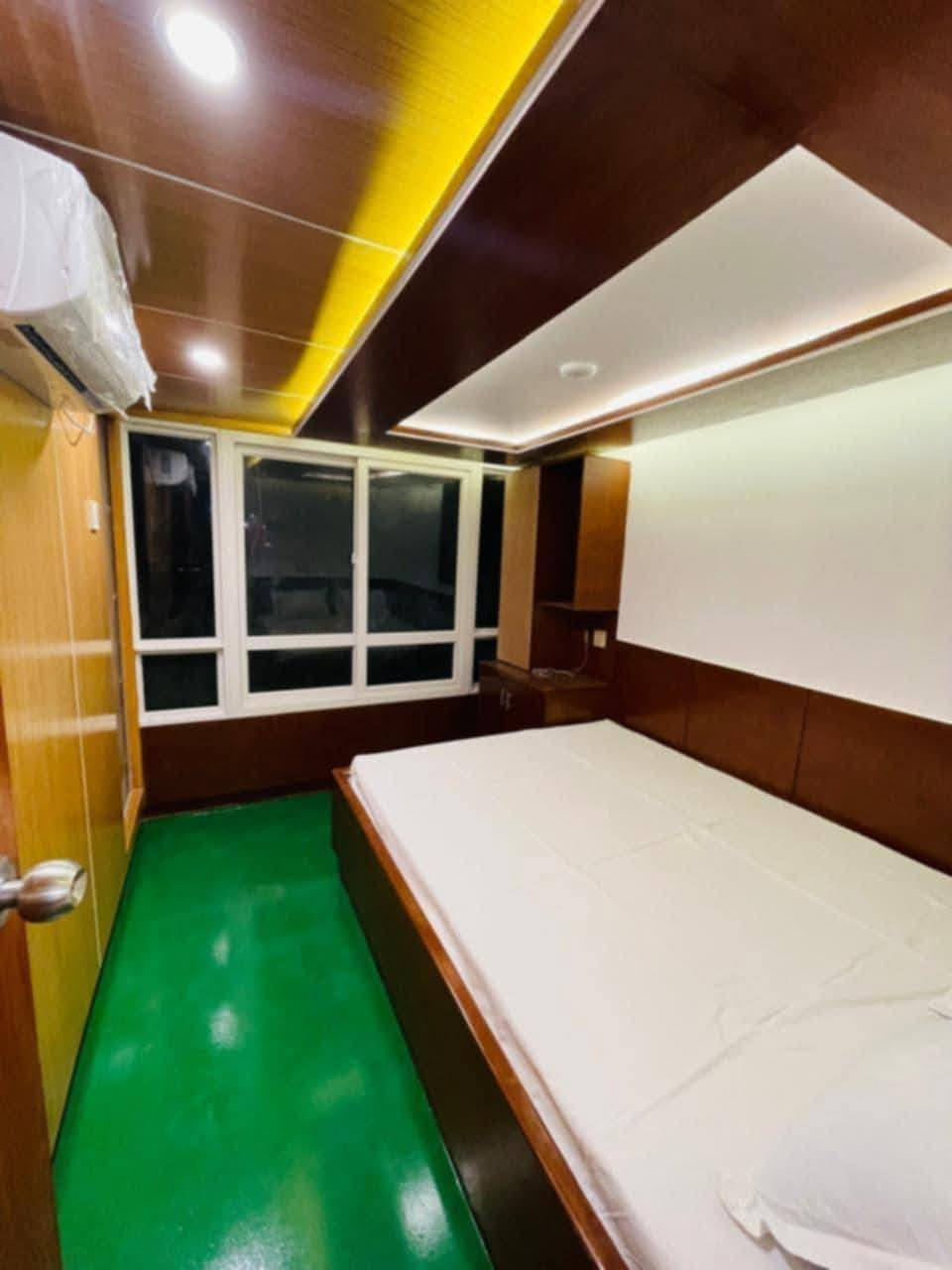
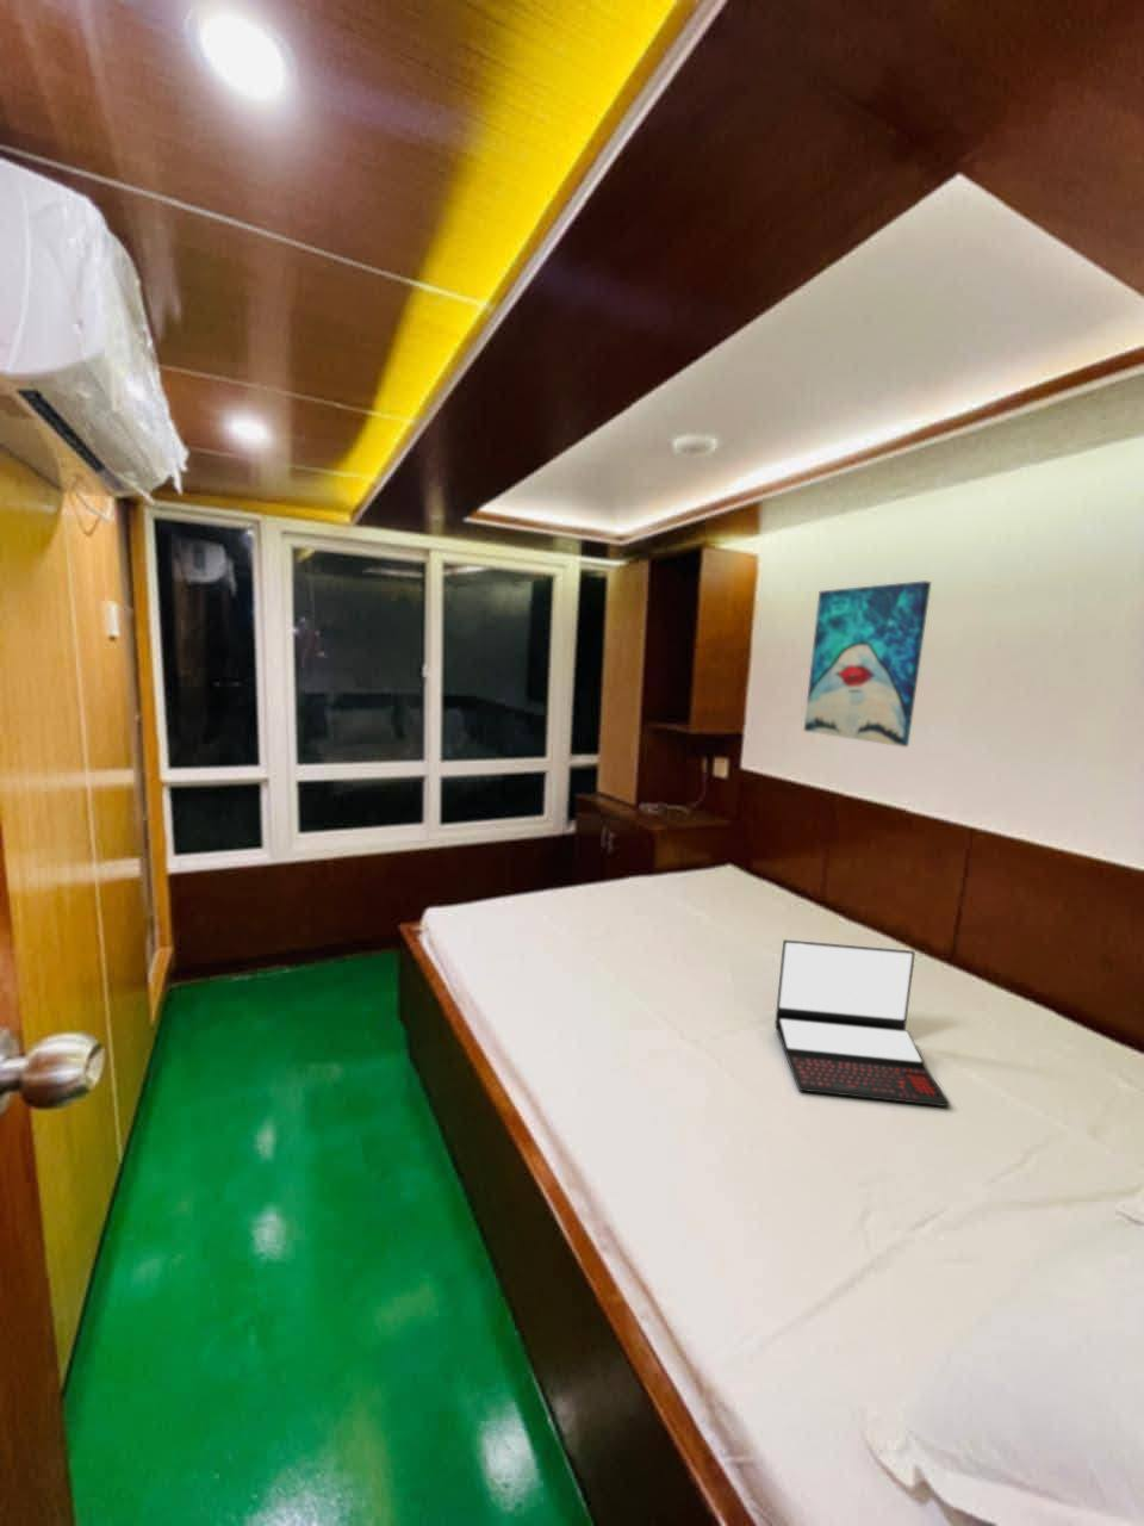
+ wall art [803,579,931,747]
+ laptop [774,938,951,1108]
